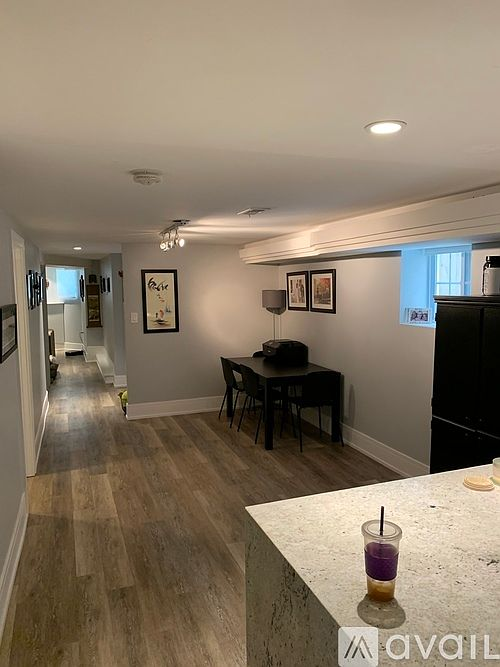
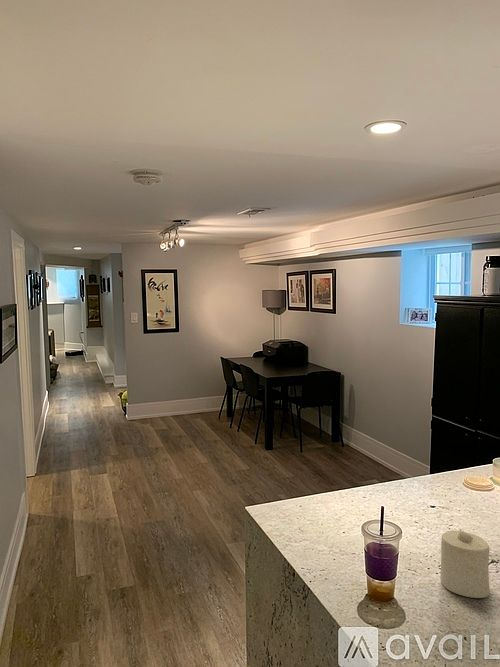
+ candle [440,528,491,599]
